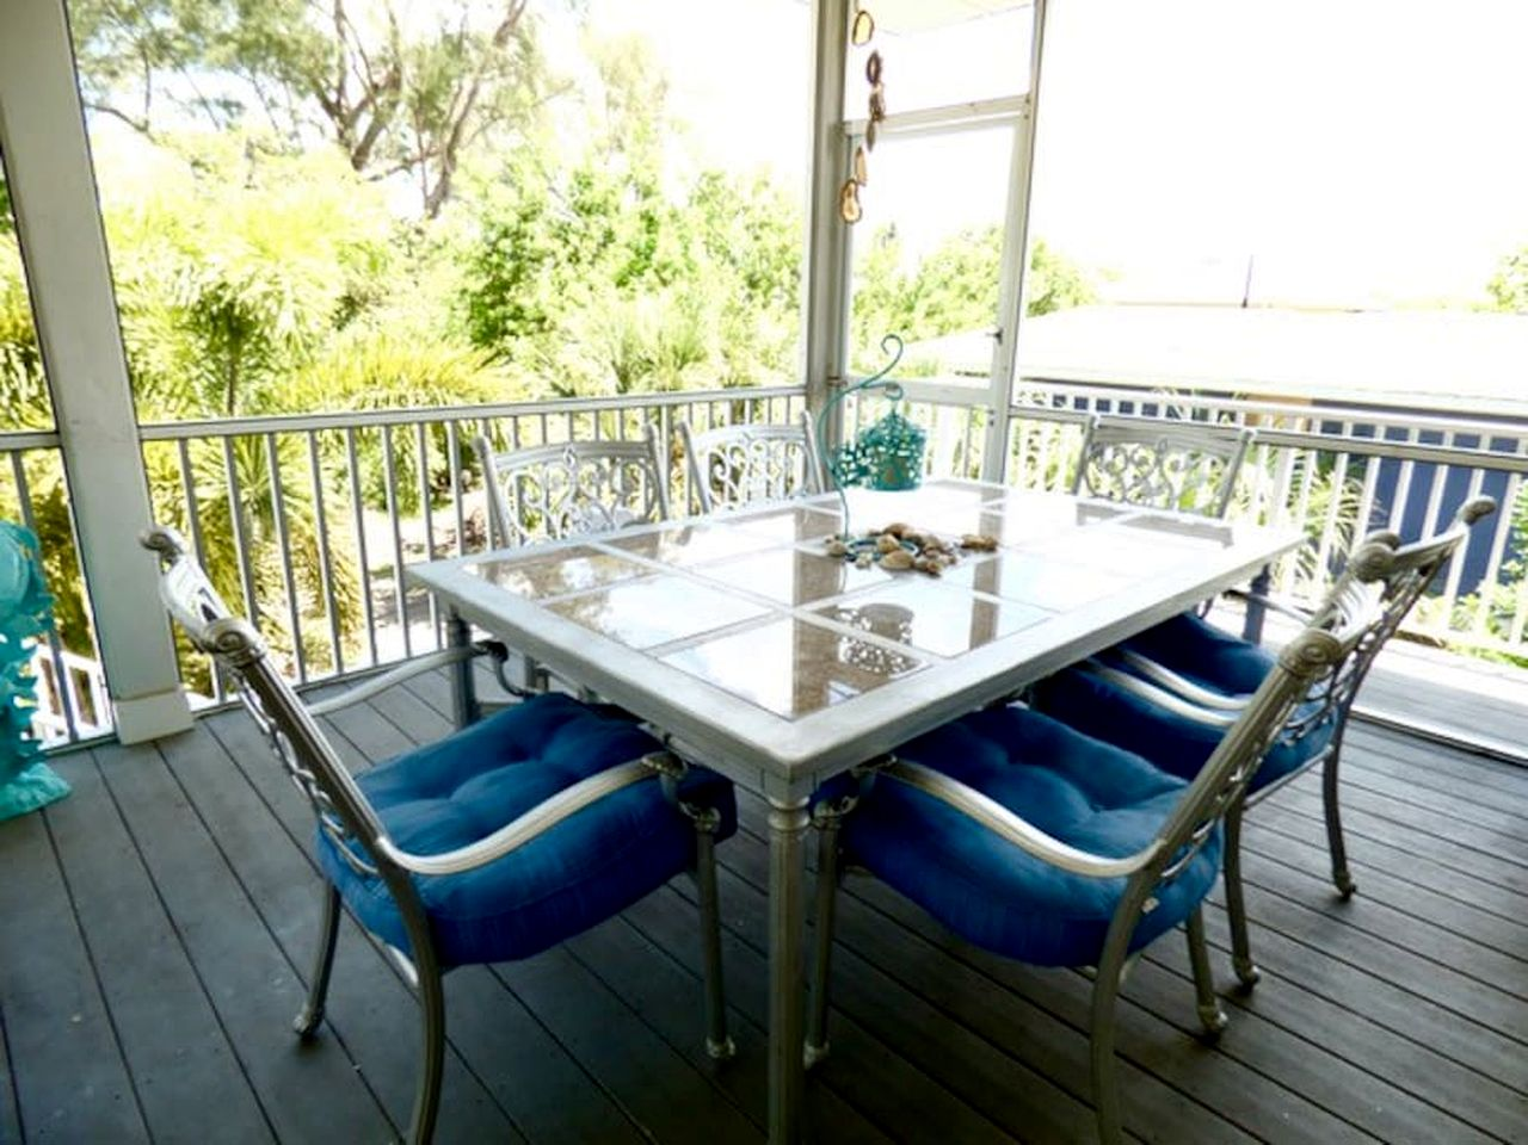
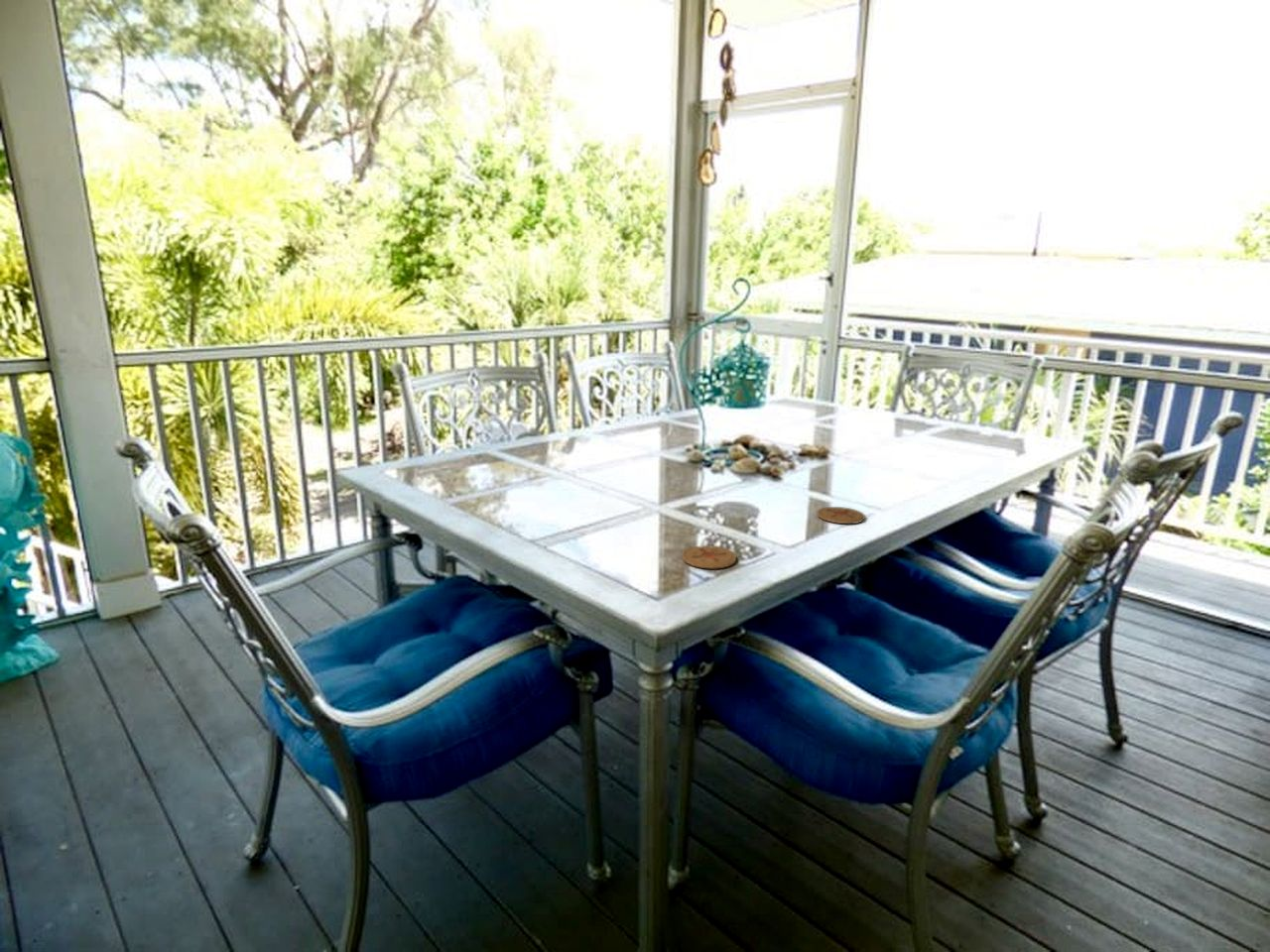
+ coaster [681,544,737,569]
+ coaster [817,506,866,525]
